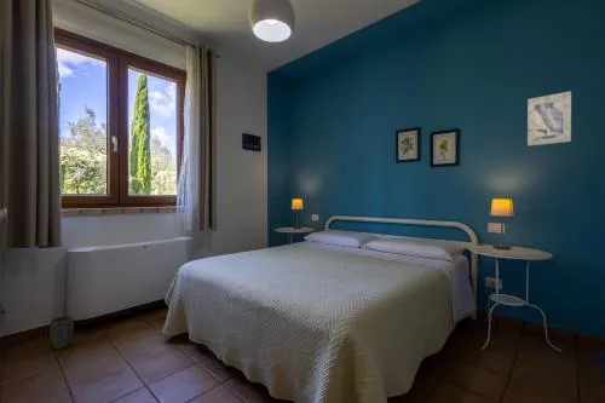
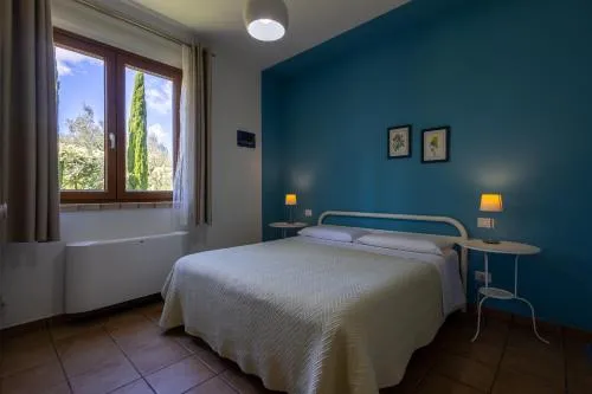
- plant pot [48,315,75,350]
- wall art [526,90,572,148]
